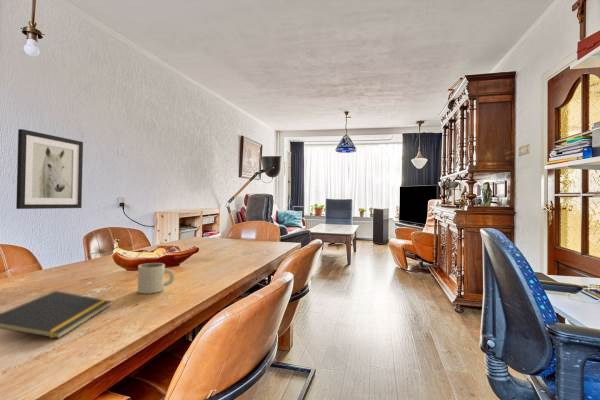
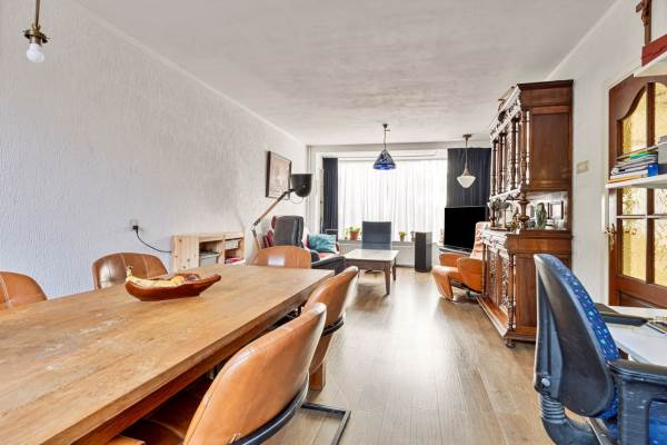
- notepad [0,290,112,339]
- mug [137,262,176,295]
- wall art [15,128,84,210]
